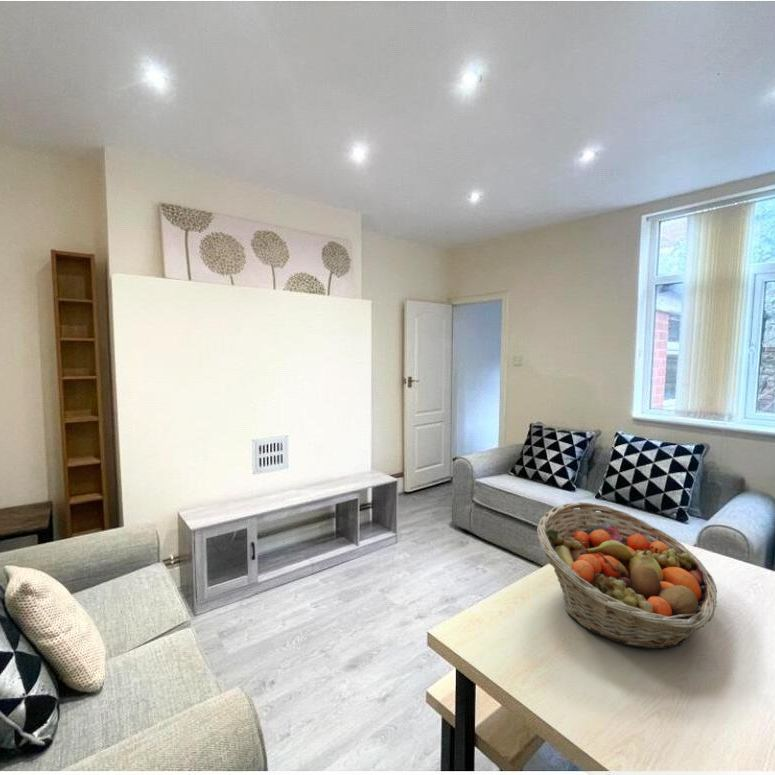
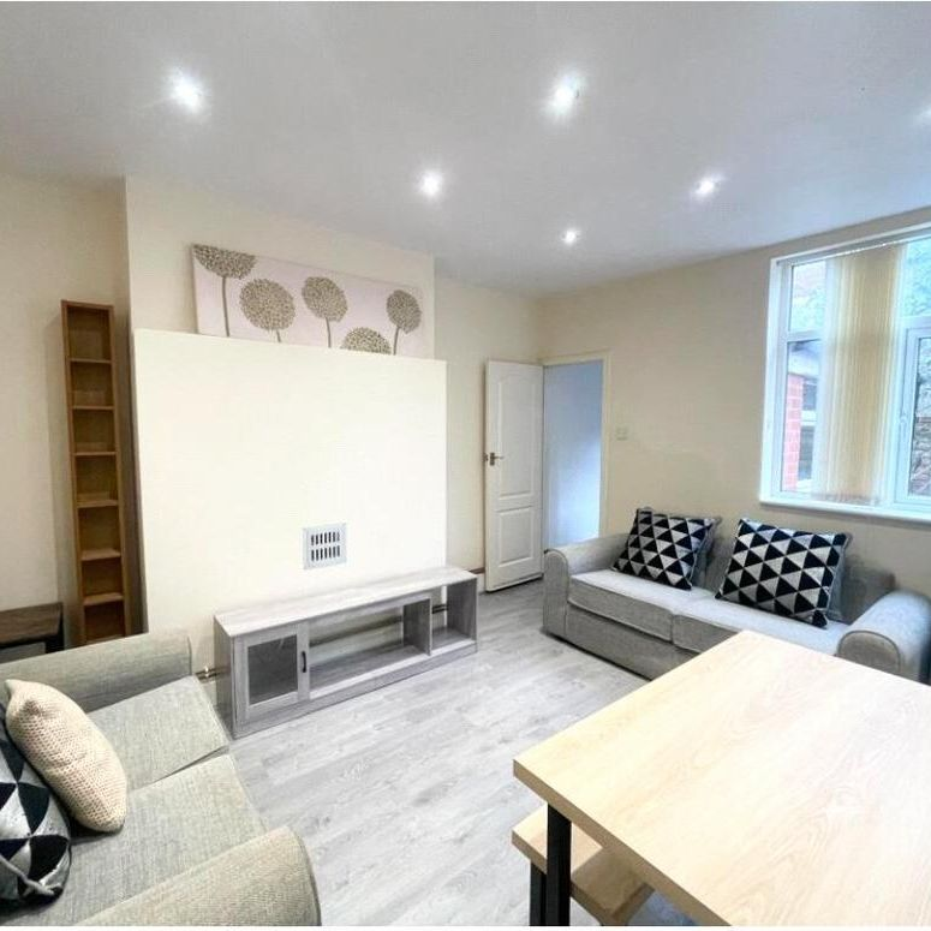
- fruit basket [536,501,718,650]
